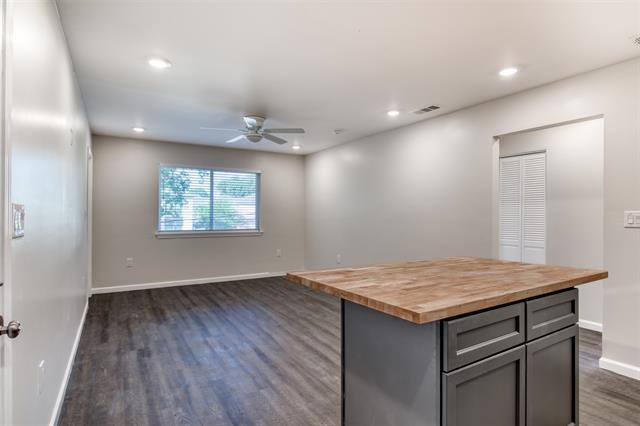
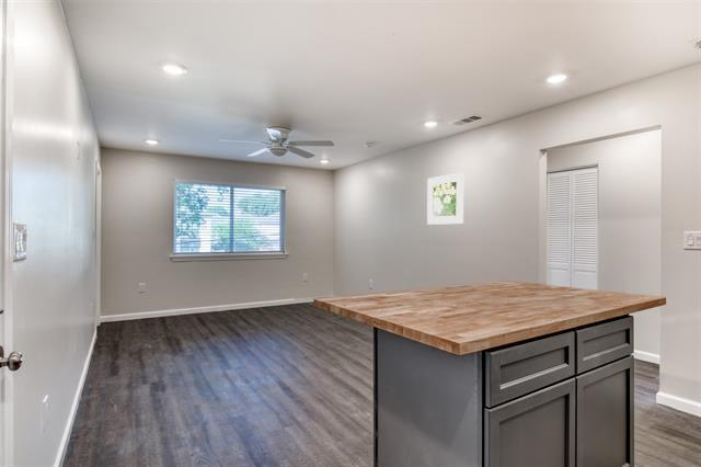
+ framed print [426,171,464,226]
